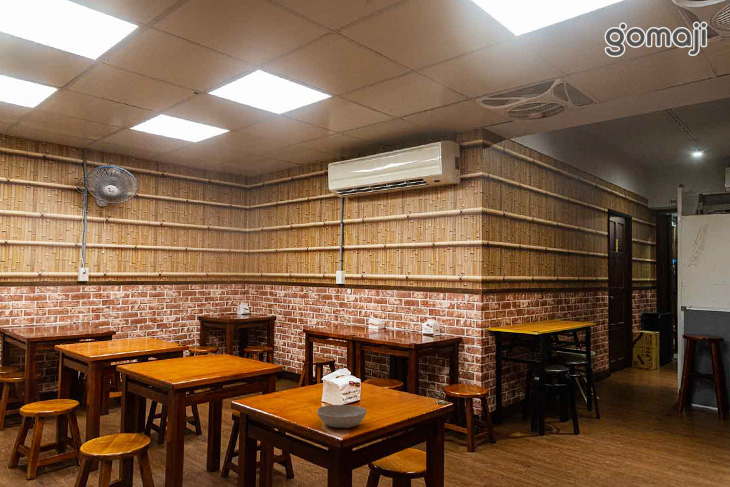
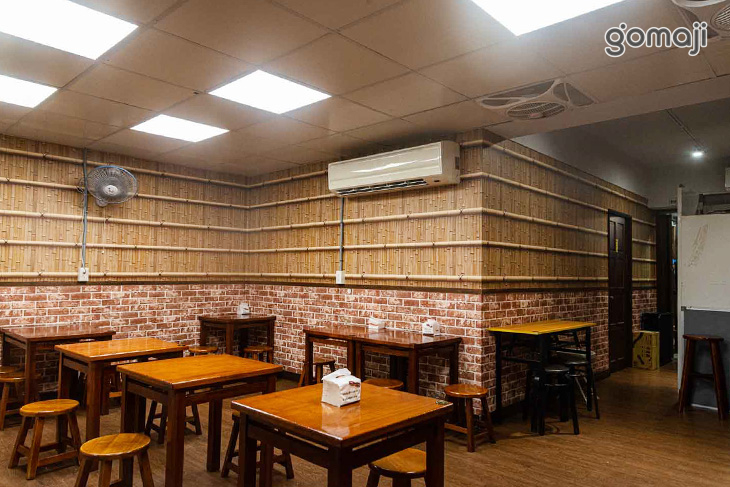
- bowl [316,404,368,429]
